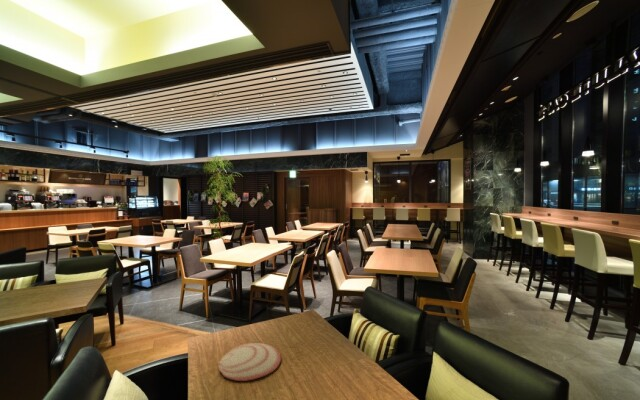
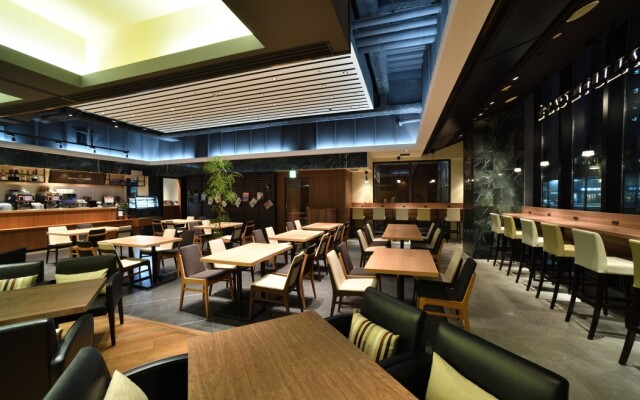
- plate [217,342,282,382]
